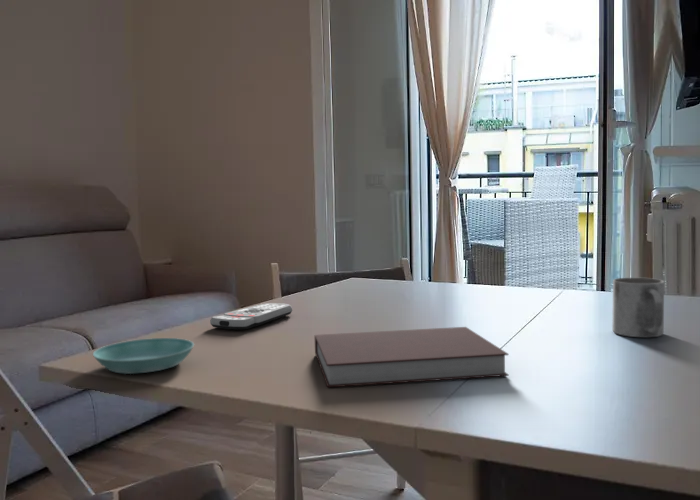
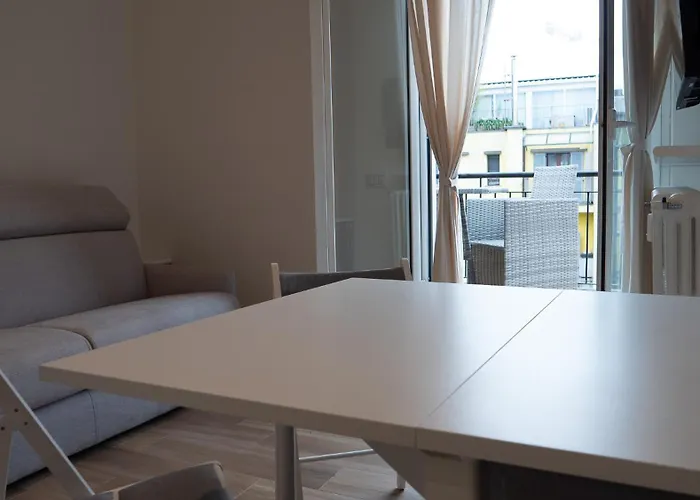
- saucer [92,337,195,375]
- remote control [209,302,293,330]
- mug [611,277,665,338]
- notebook [314,326,510,388]
